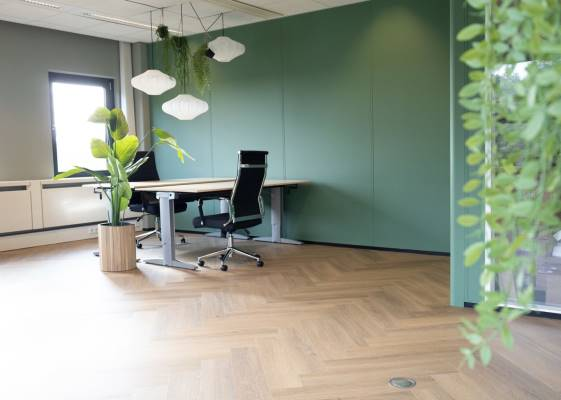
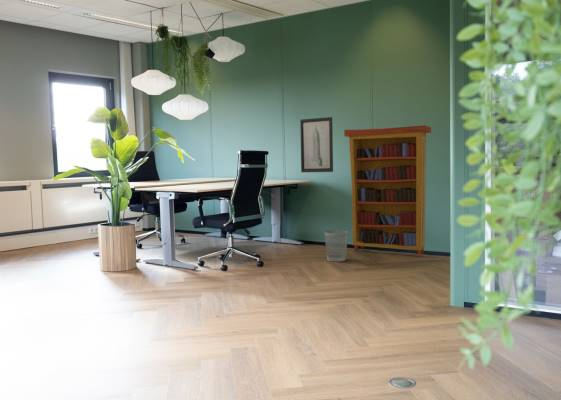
+ wall art [299,116,334,173]
+ bookcase [343,124,432,257]
+ wastebasket [324,229,349,262]
